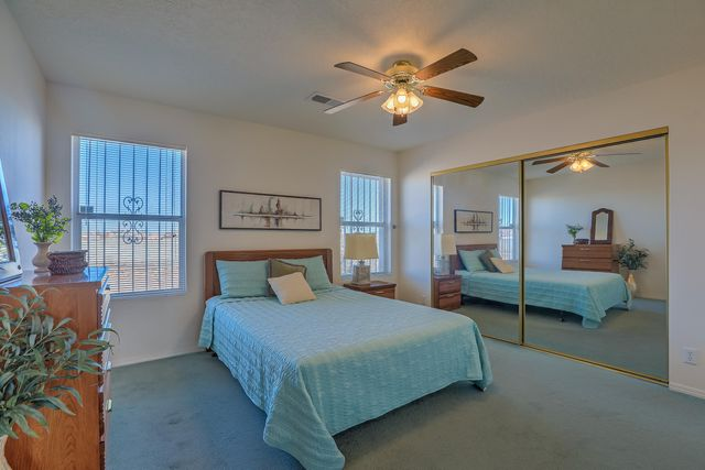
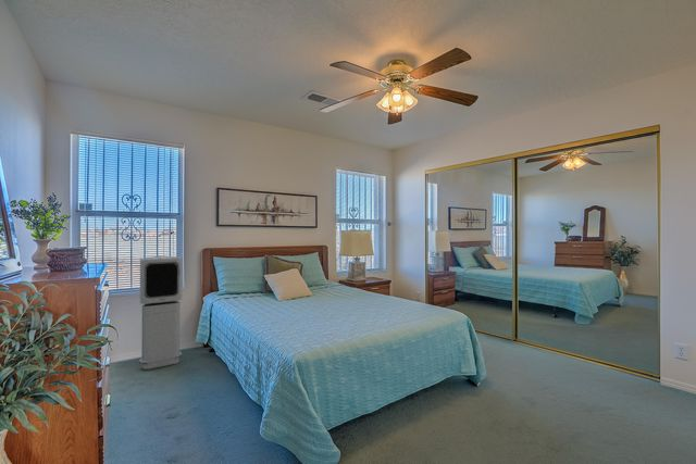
+ air purifier [138,255,184,371]
